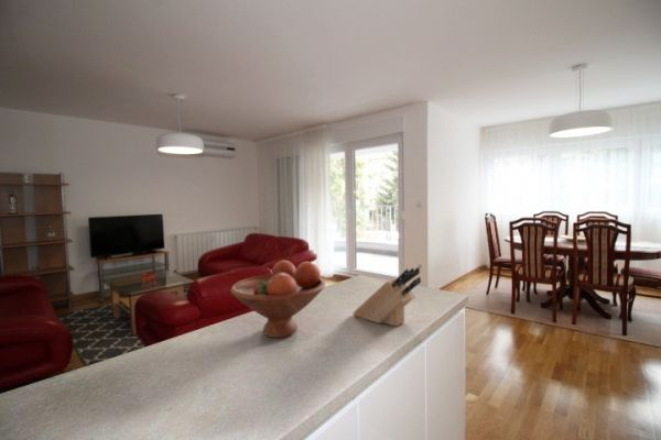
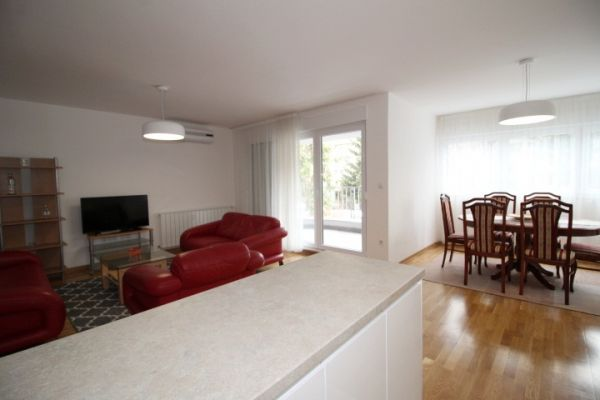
- fruit bowl [229,260,326,339]
- knife block [351,266,422,328]
